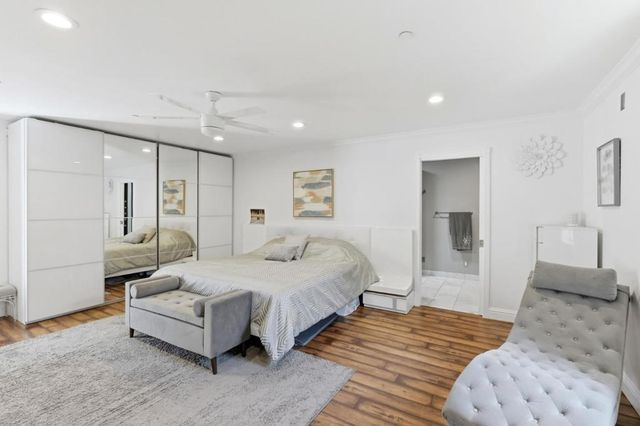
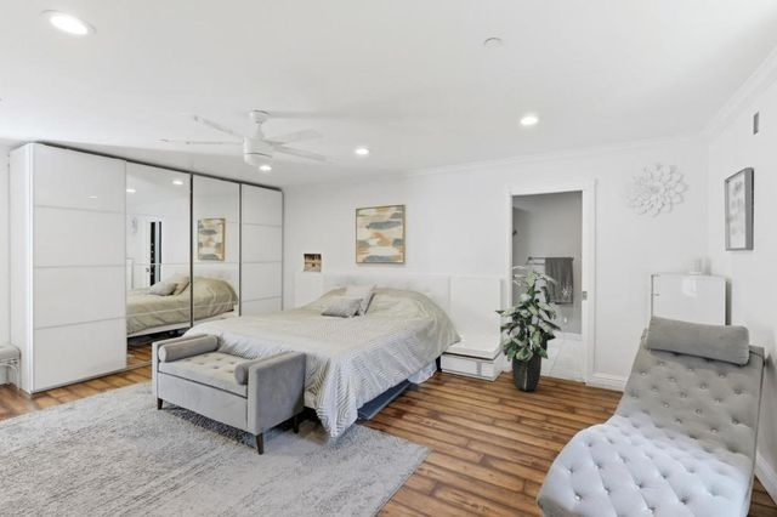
+ indoor plant [494,265,562,392]
